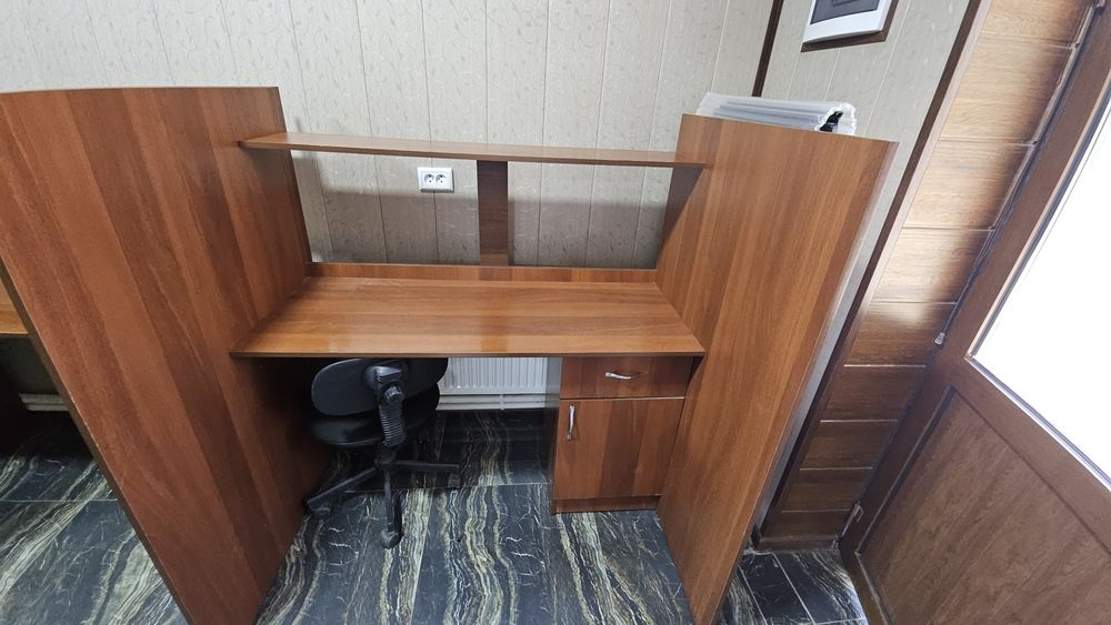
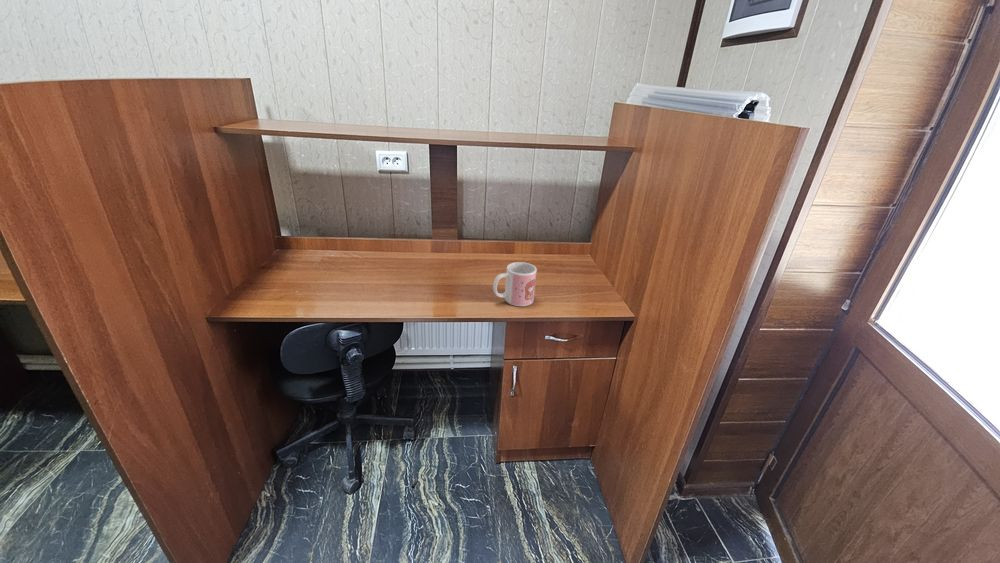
+ mug [492,261,538,307]
